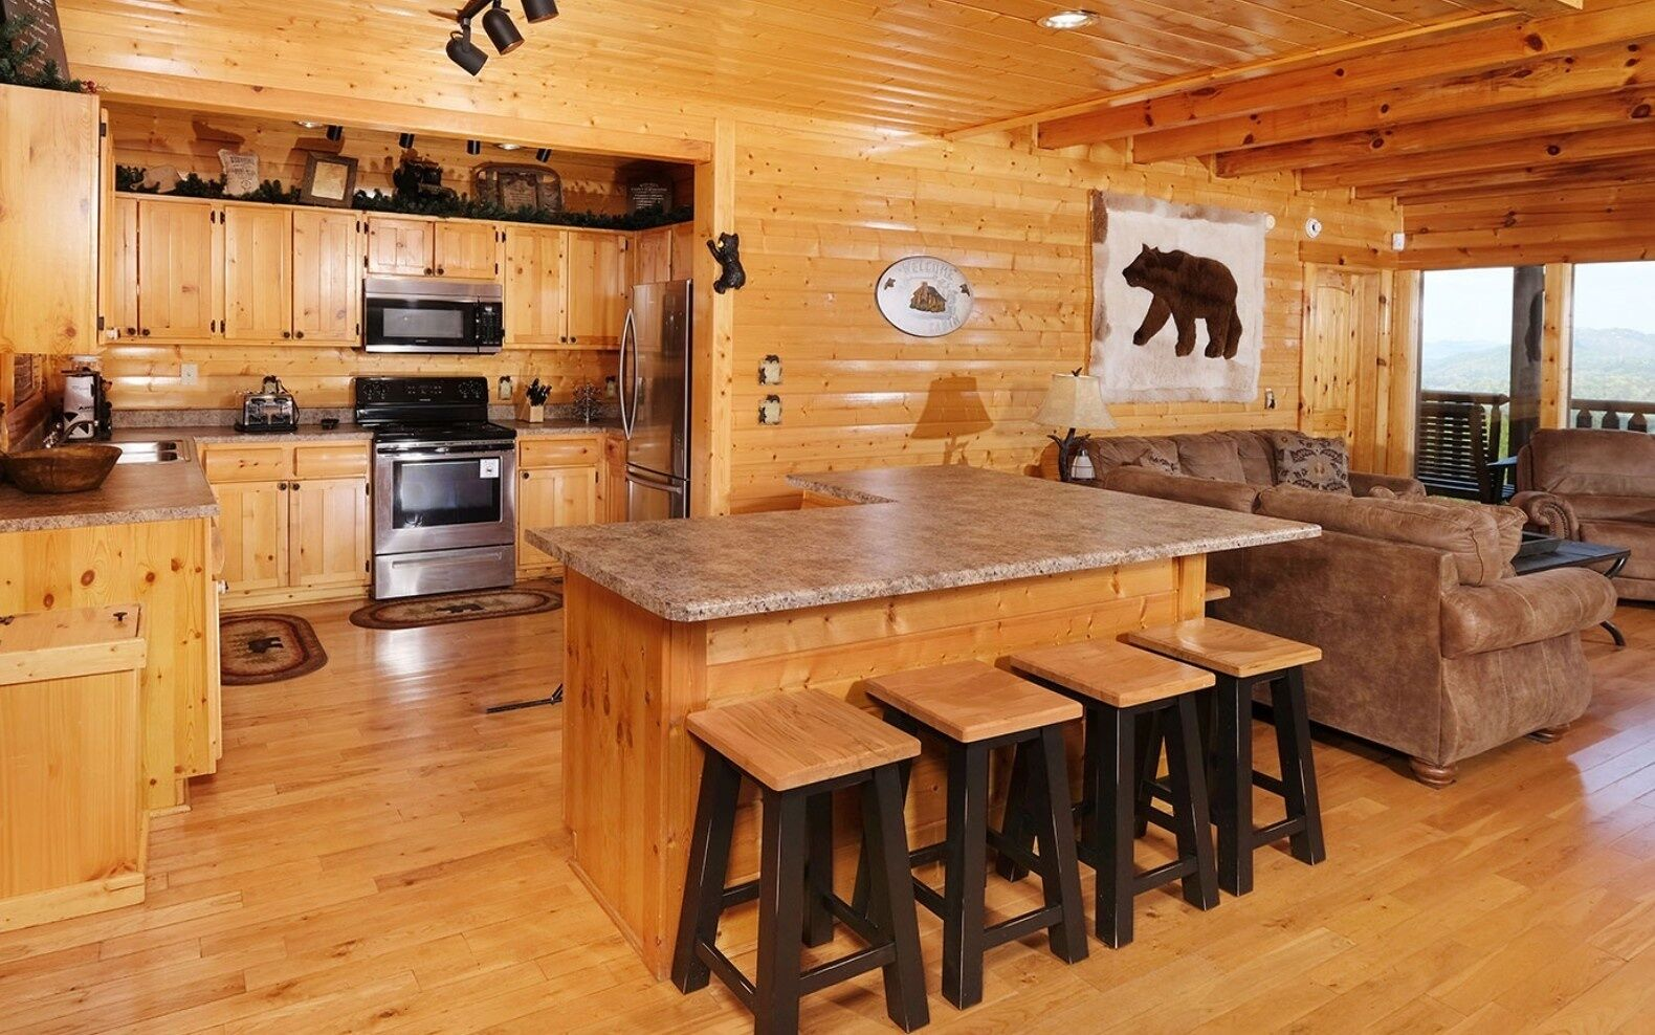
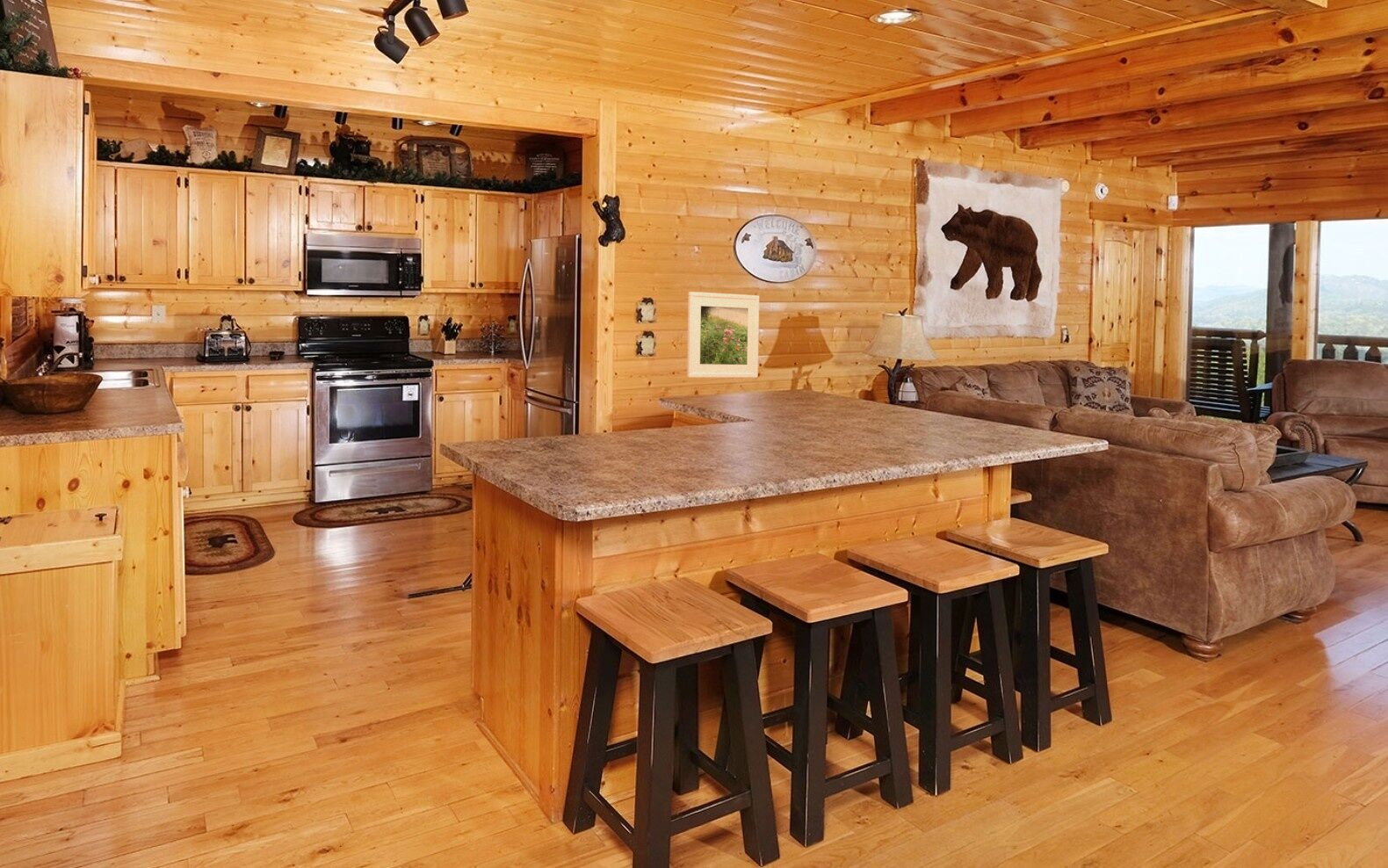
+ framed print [686,291,760,379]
